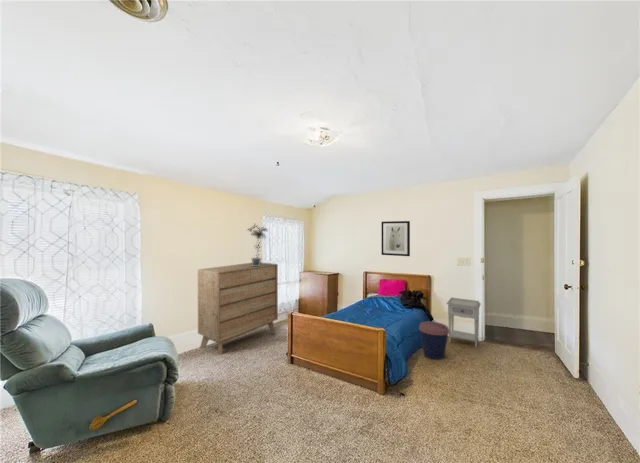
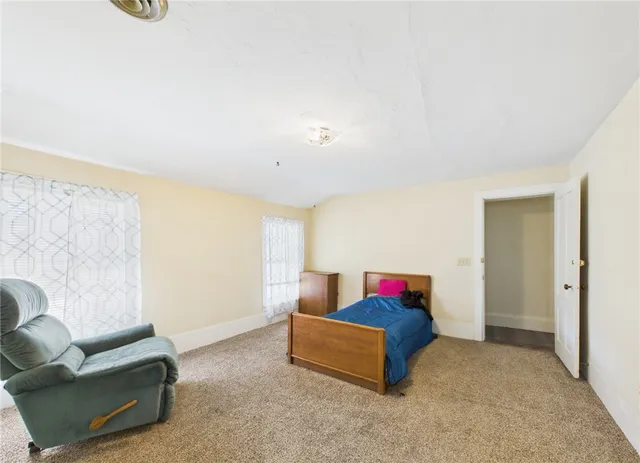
- nightstand [445,296,482,348]
- wall art [380,220,411,257]
- dresser [197,261,279,356]
- potted plant [247,224,269,266]
- coffee cup [418,320,449,361]
